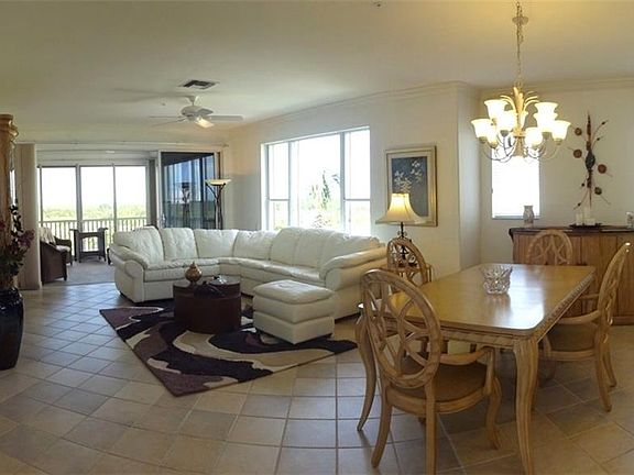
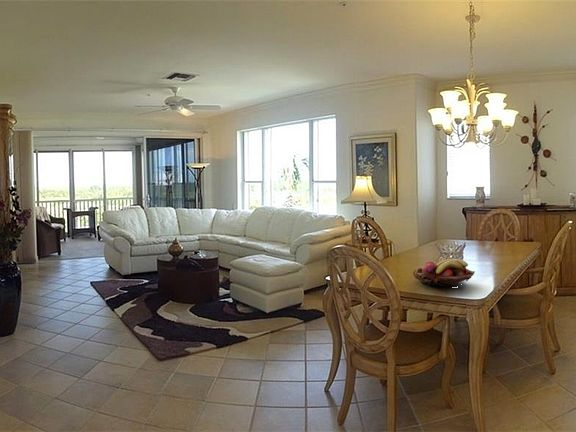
+ fruit basket [412,258,476,288]
